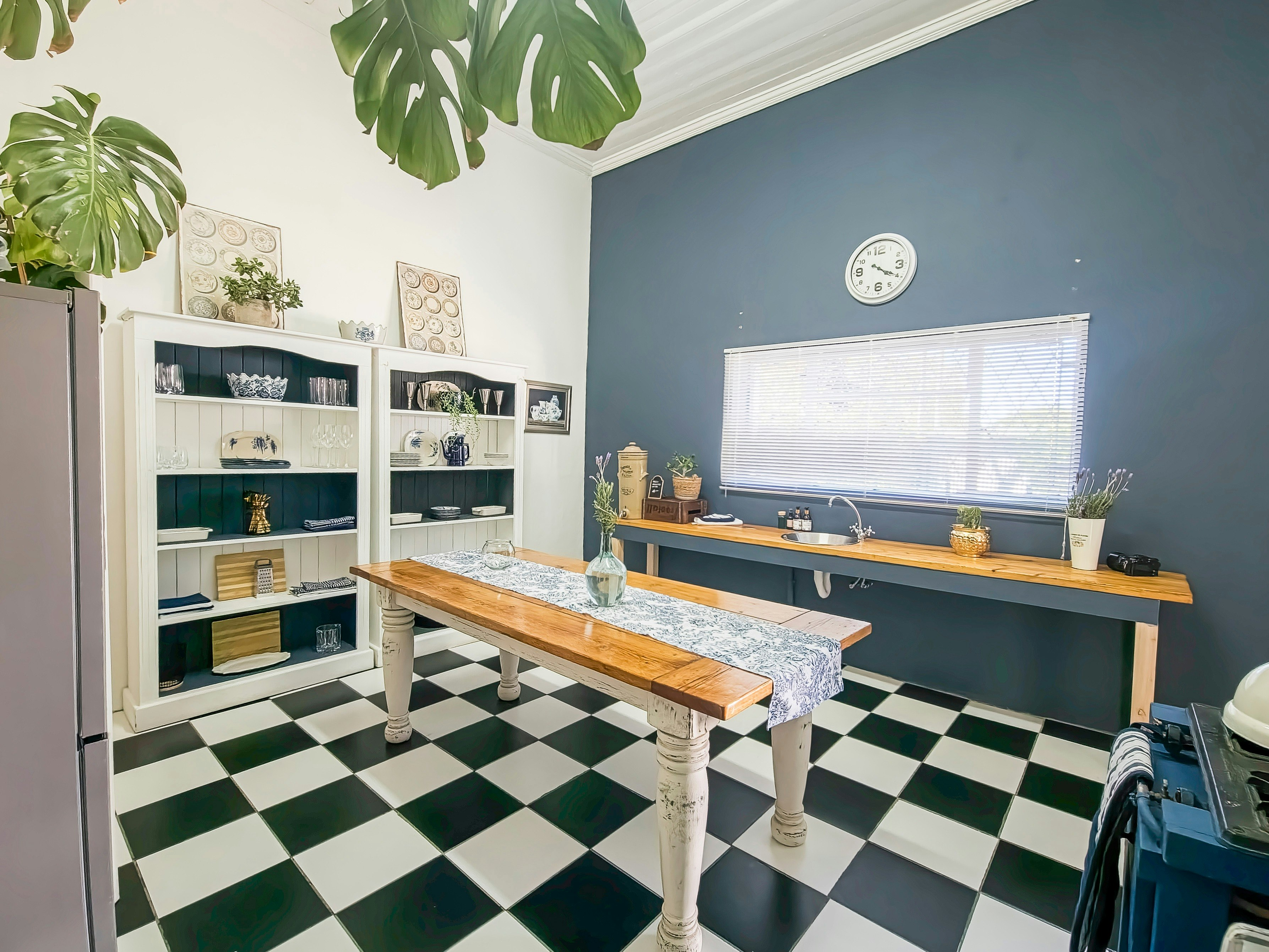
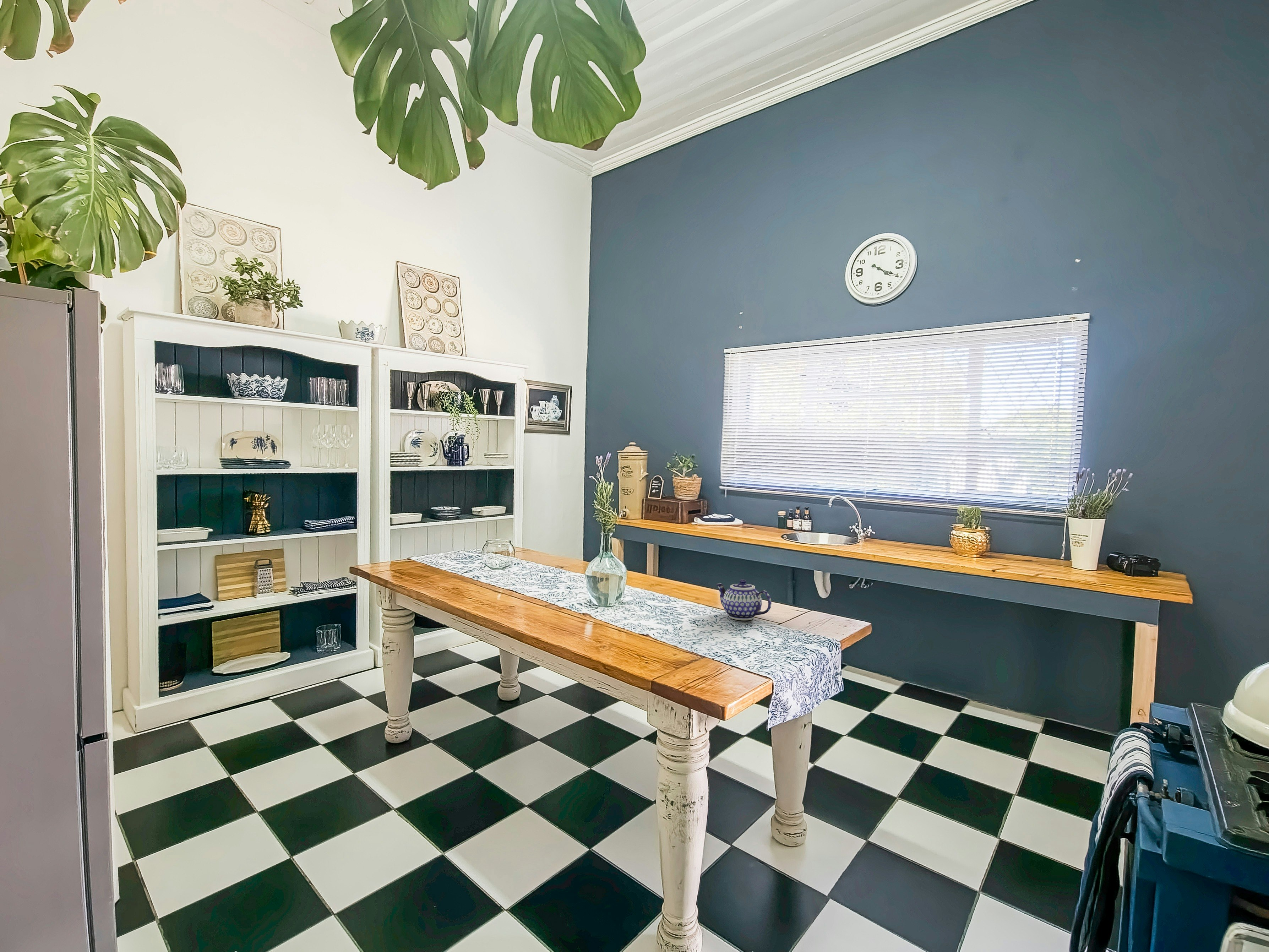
+ teapot [715,579,772,621]
